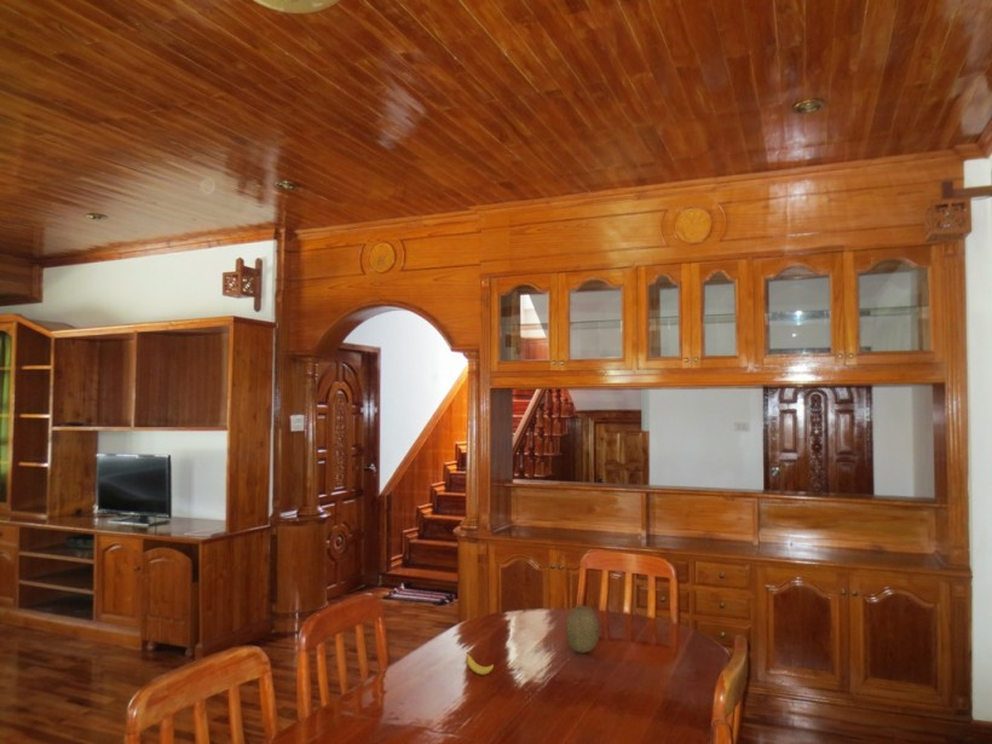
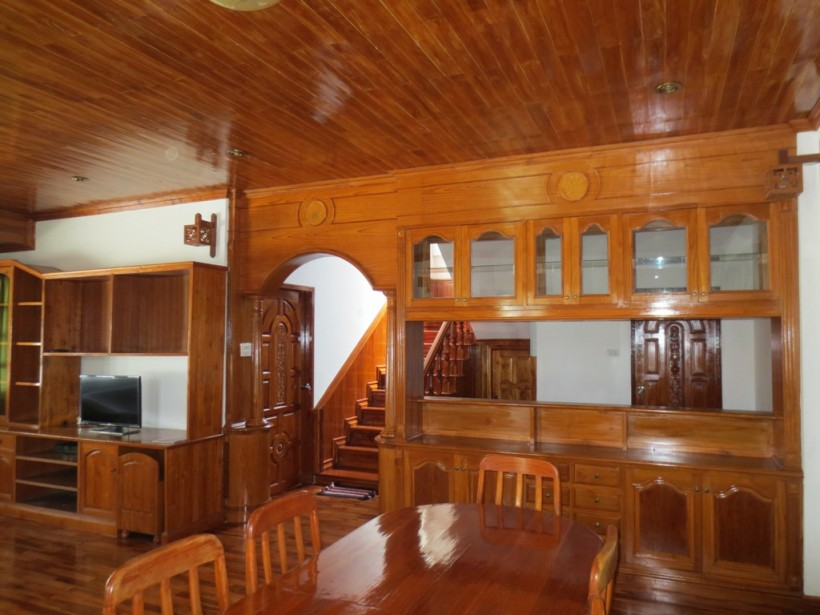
- fruit [564,605,601,654]
- banana [466,651,495,676]
